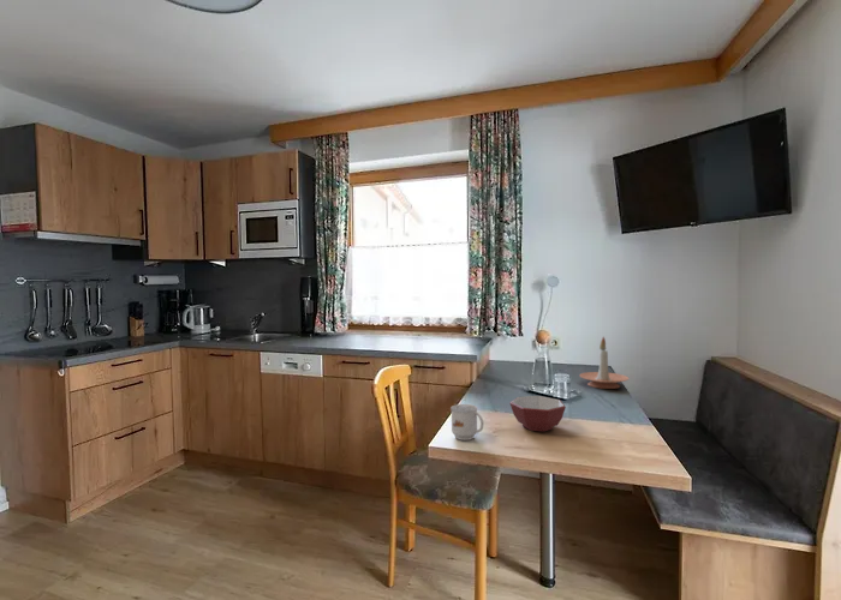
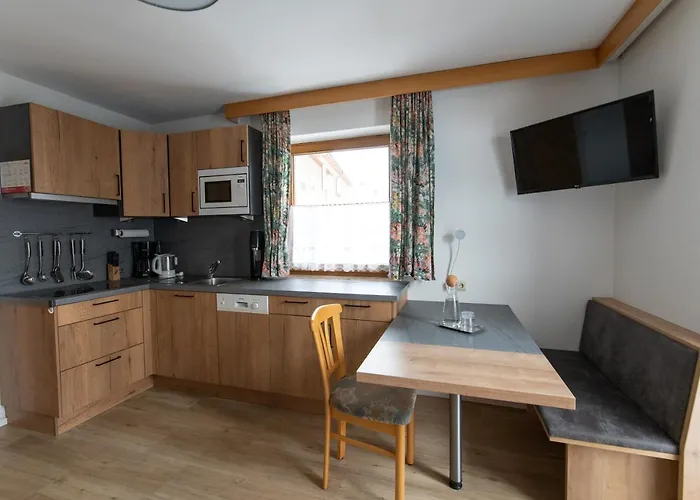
- mug [449,403,485,442]
- candle holder [578,336,630,390]
- bowl [509,395,567,432]
